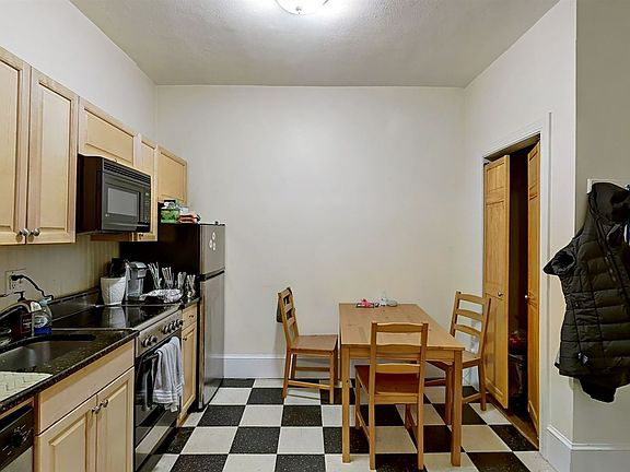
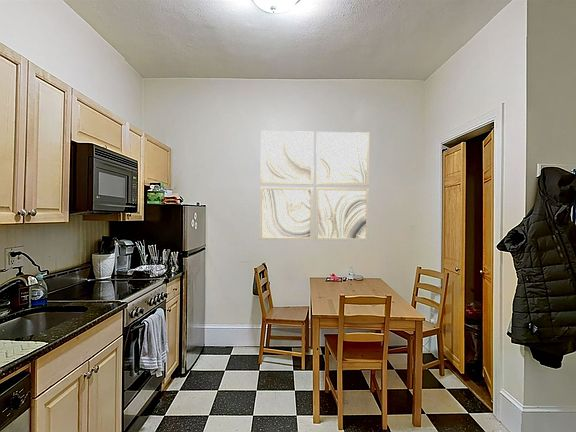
+ wall art [259,130,371,242]
